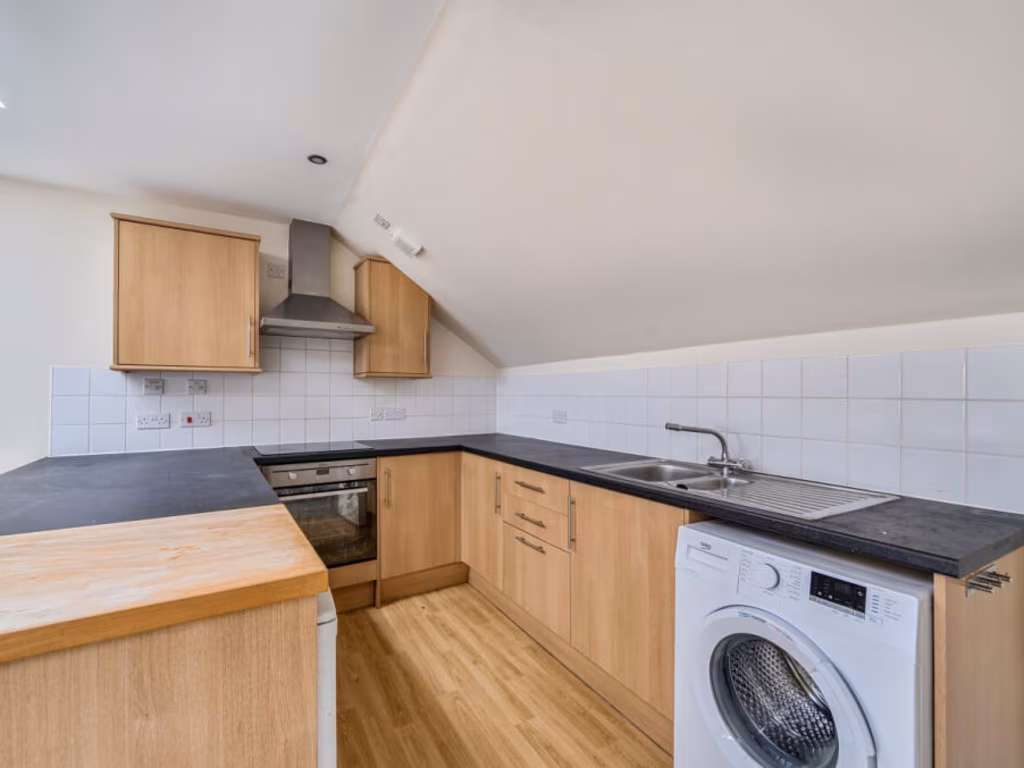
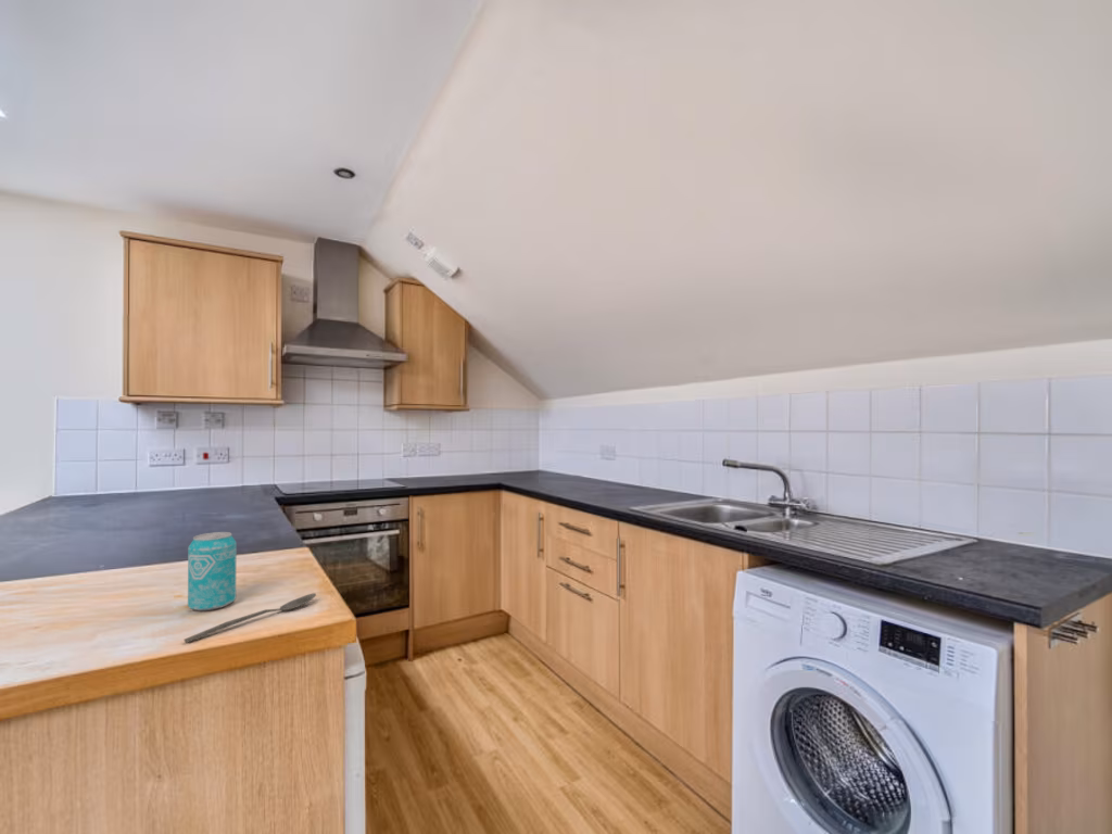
+ beverage can [187,531,238,611]
+ spoon [184,592,317,644]
